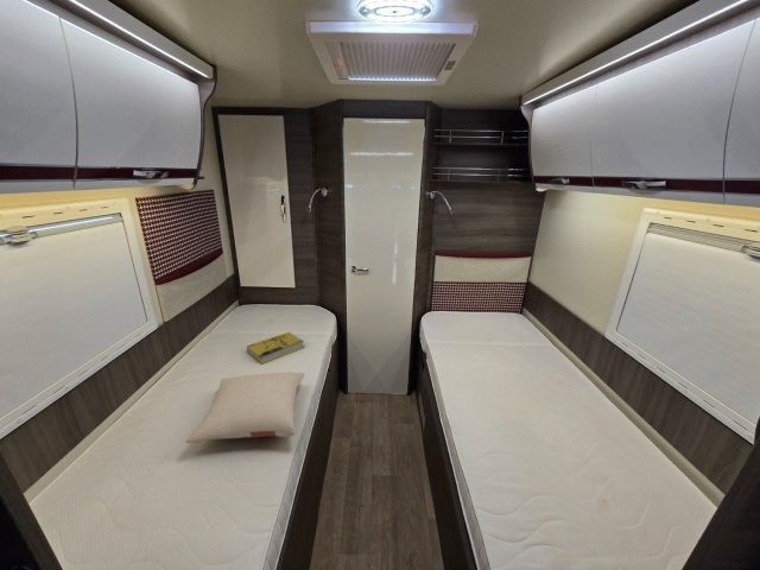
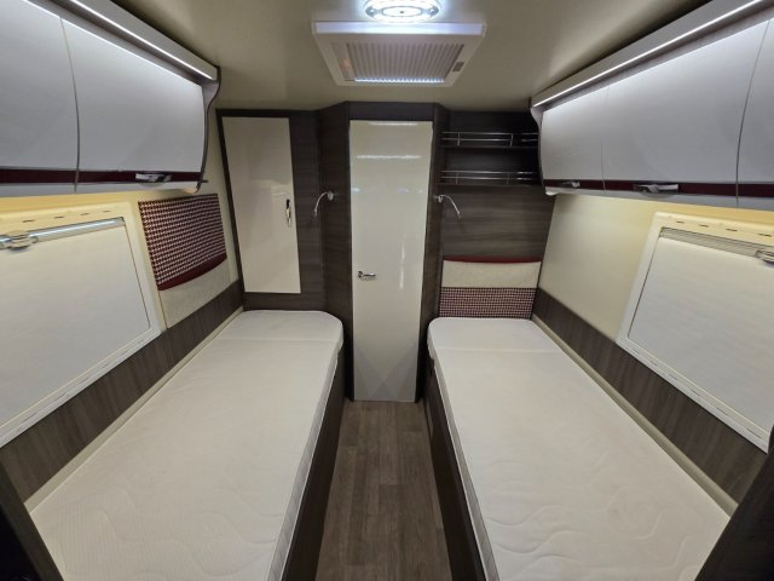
- book [246,331,305,365]
- pillow [185,372,305,444]
